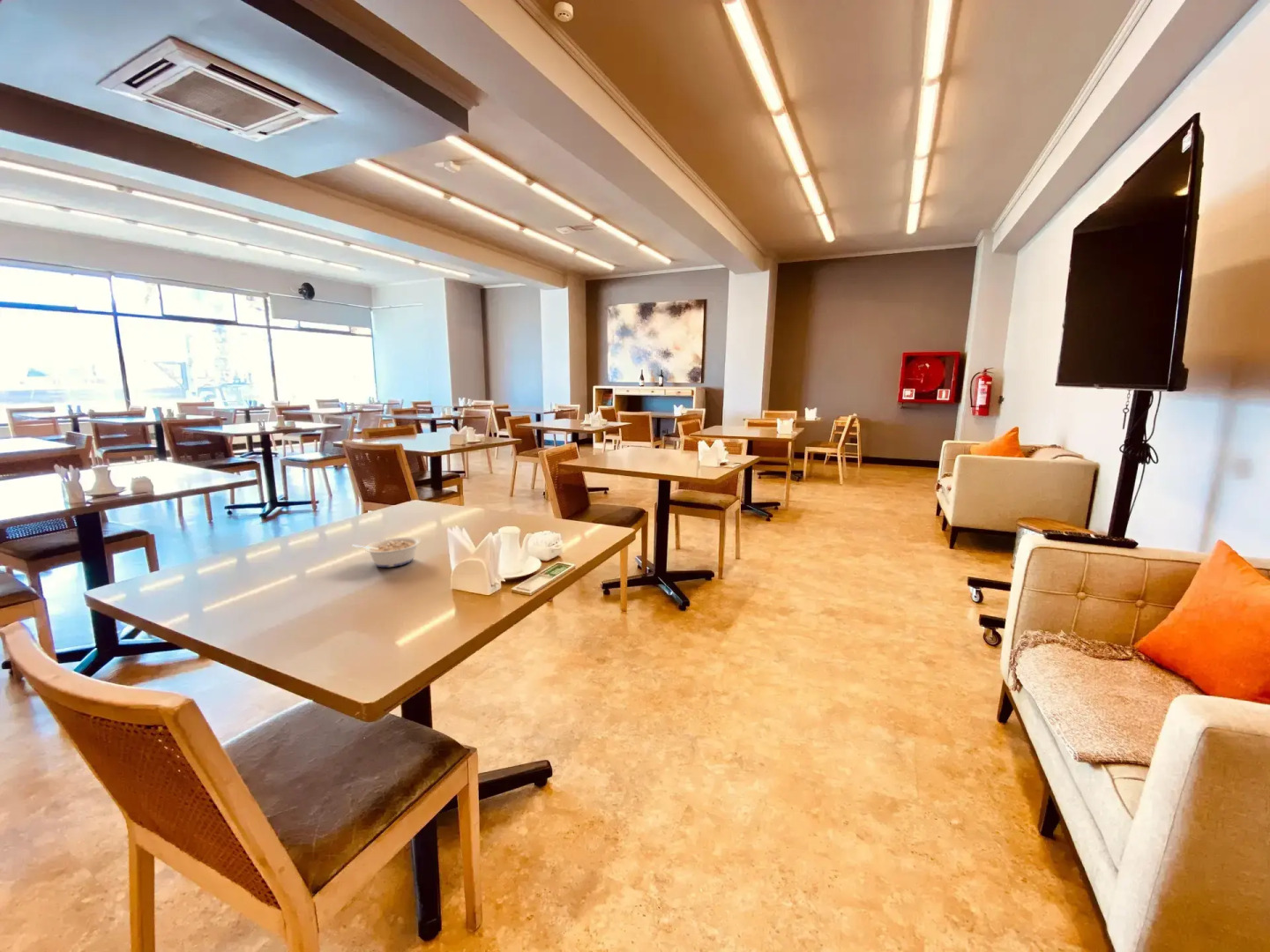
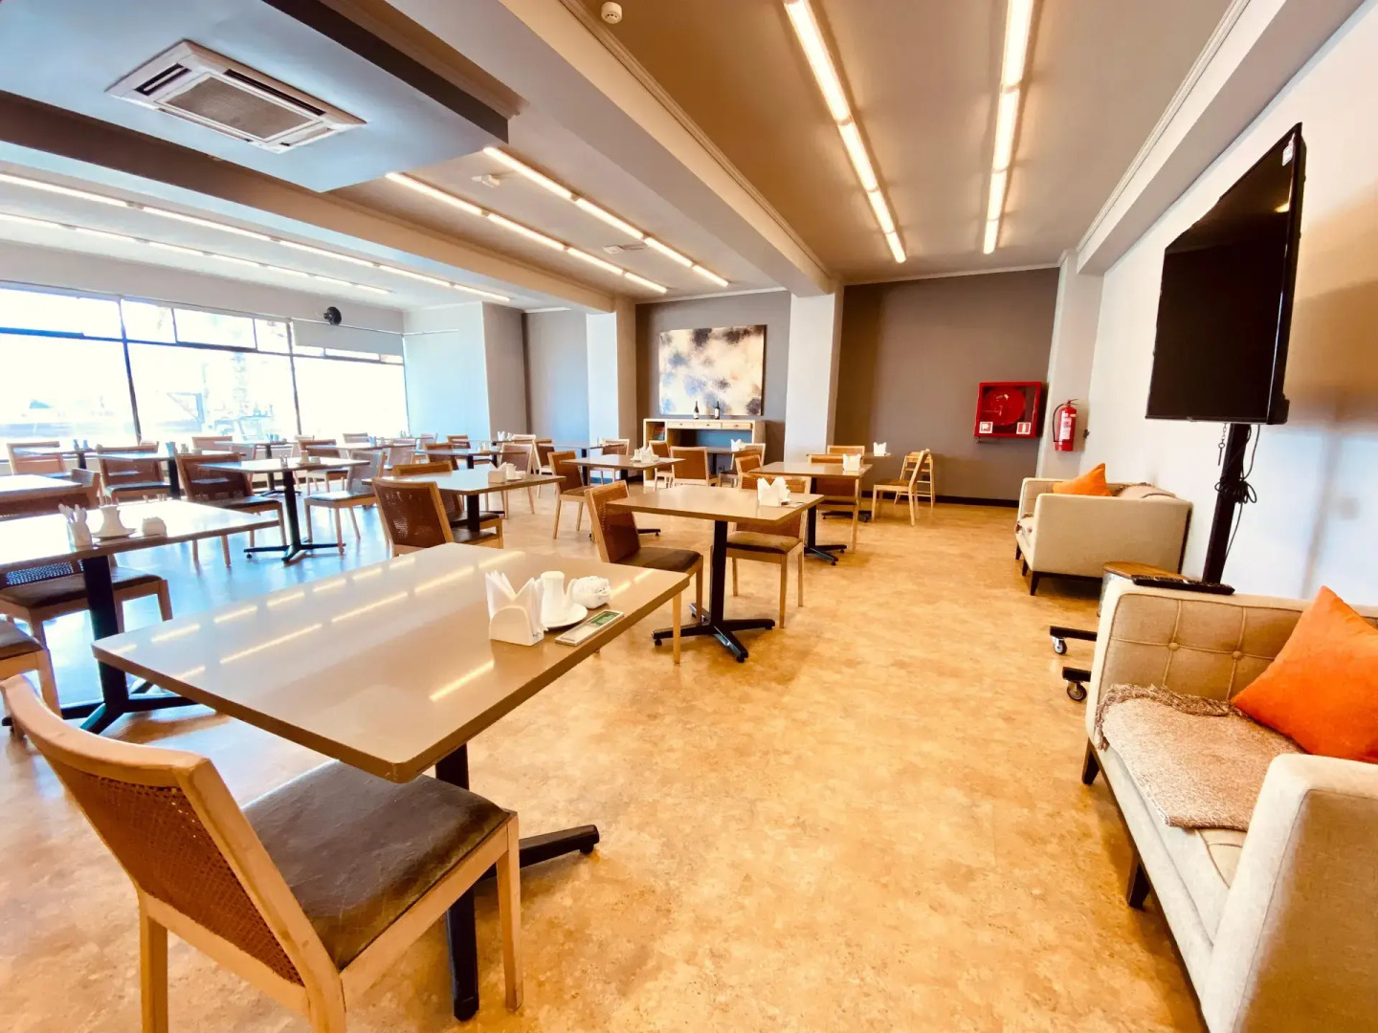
- legume [351,536,422,568]
